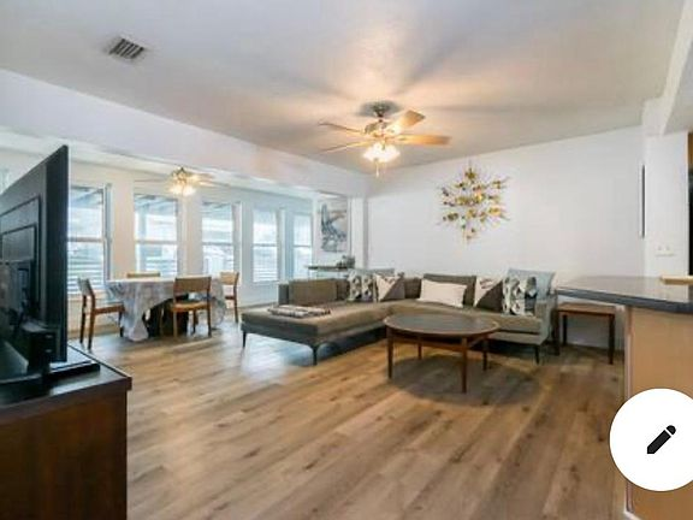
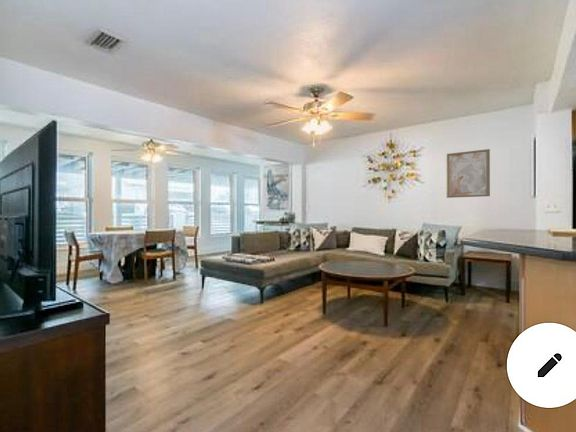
+ wall art [446,148,491,199]
